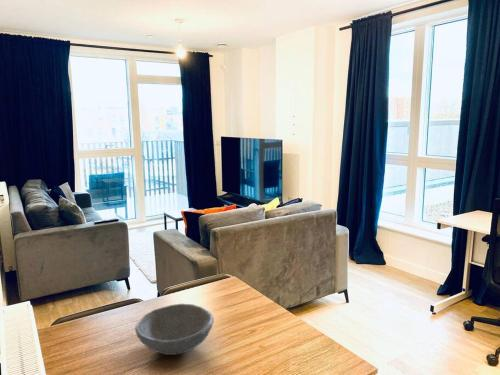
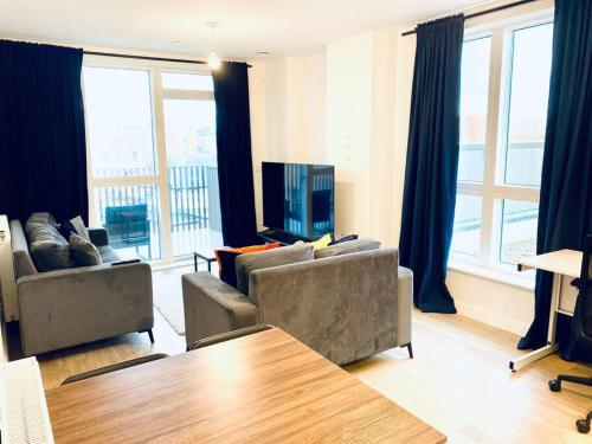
- bowl [134,303,215,356]
